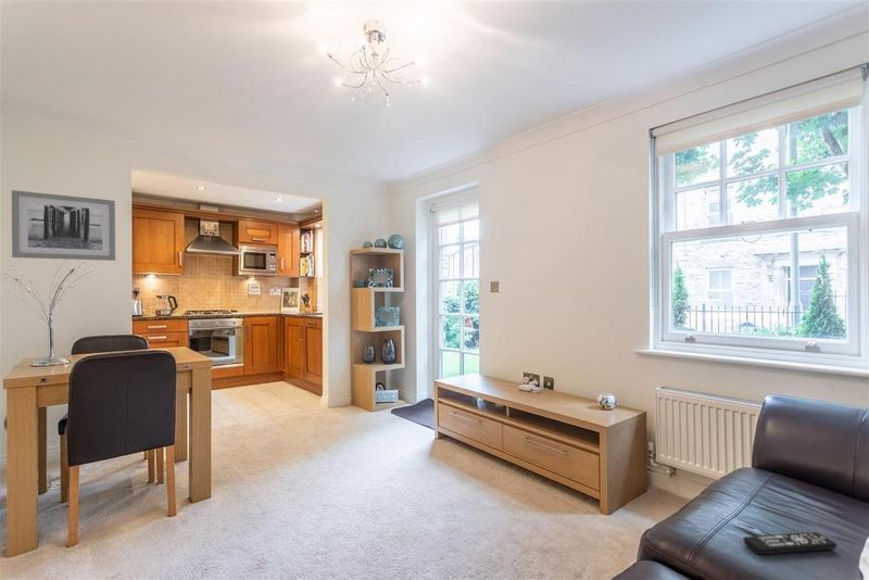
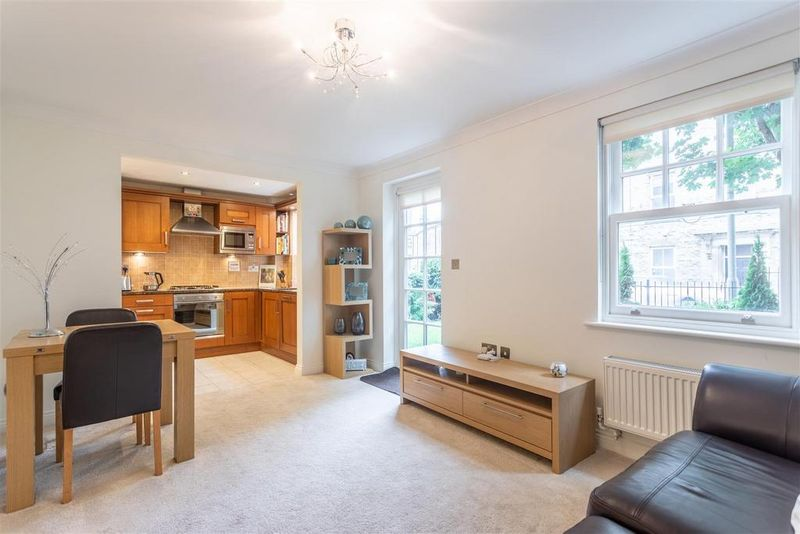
- remote control [742,531,837,555]
- wall art [11,189,116,262]
